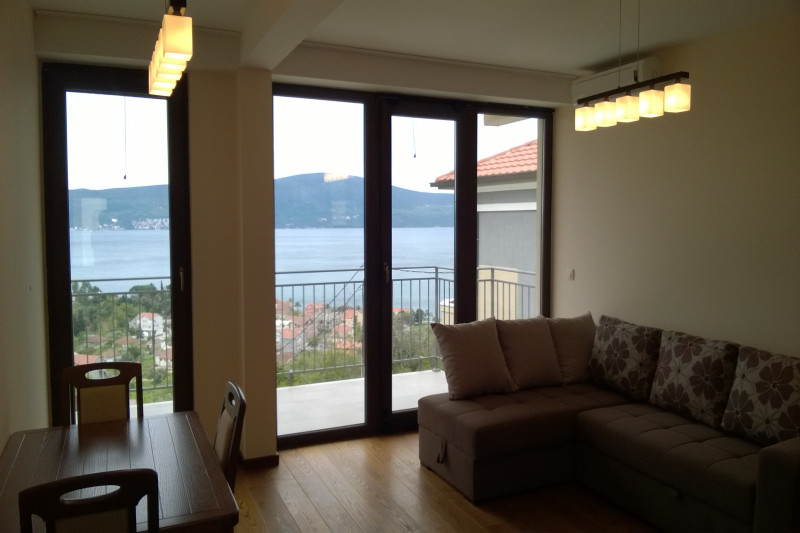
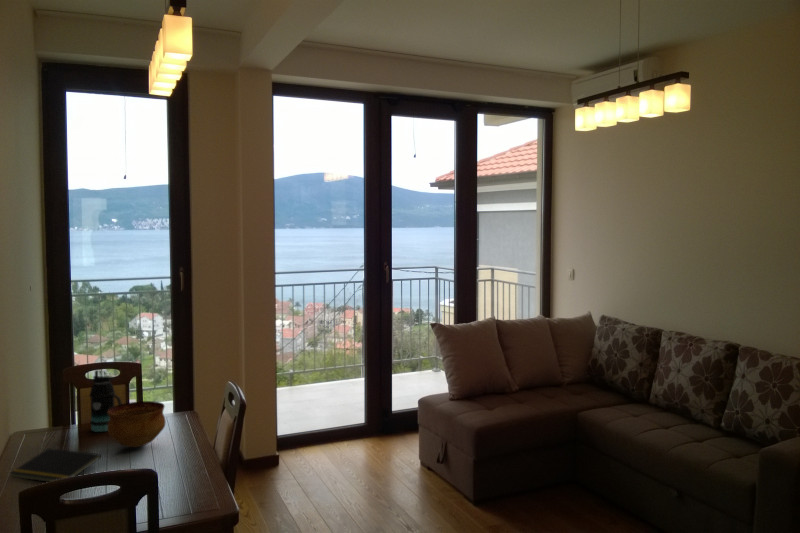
+ bowl [107,400,166,448]
+ bottle [88,369,123,433]
+ notepad [8,447,102,483]
